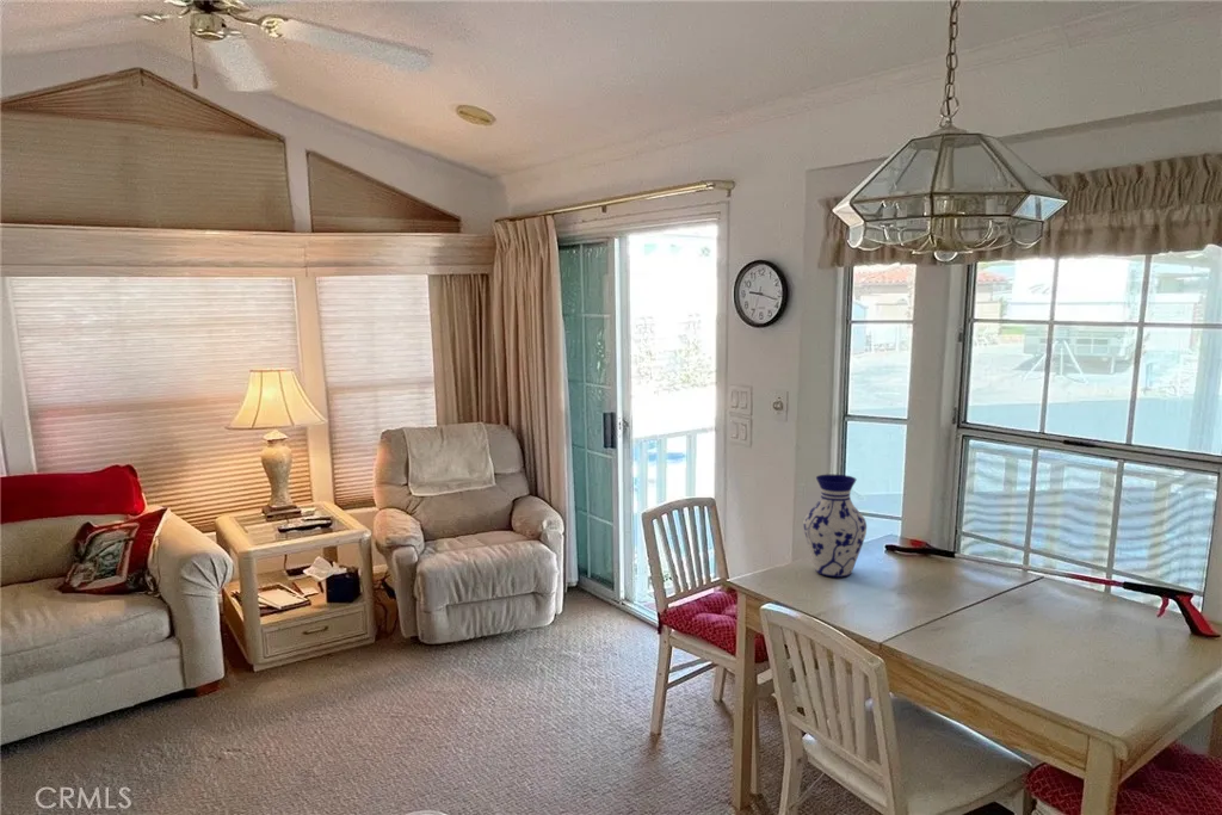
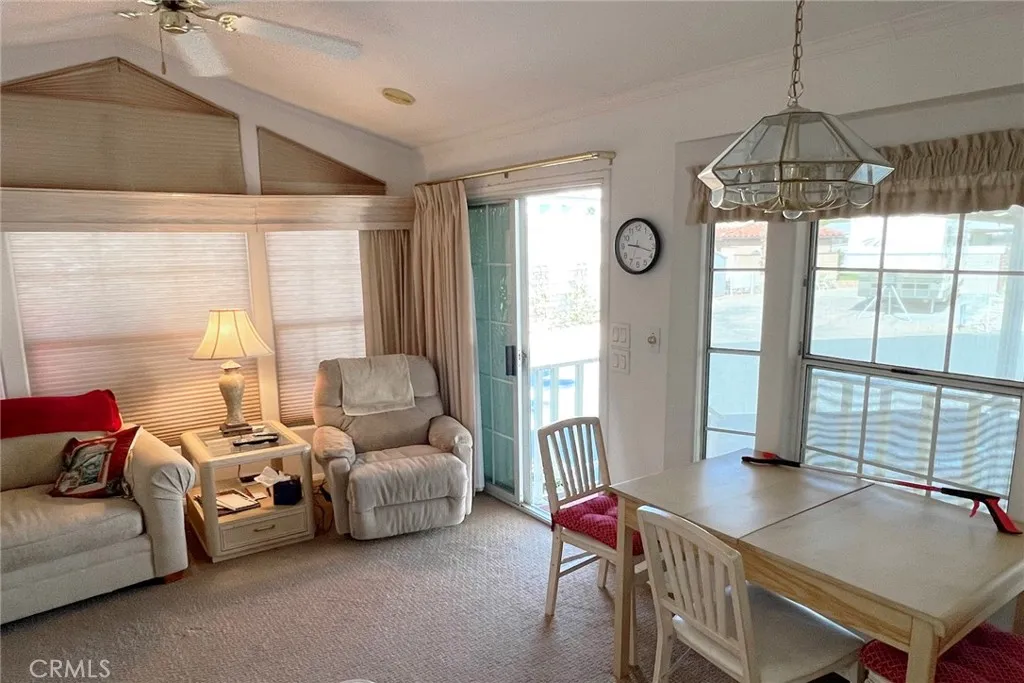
- vase [802,474,868,579]
